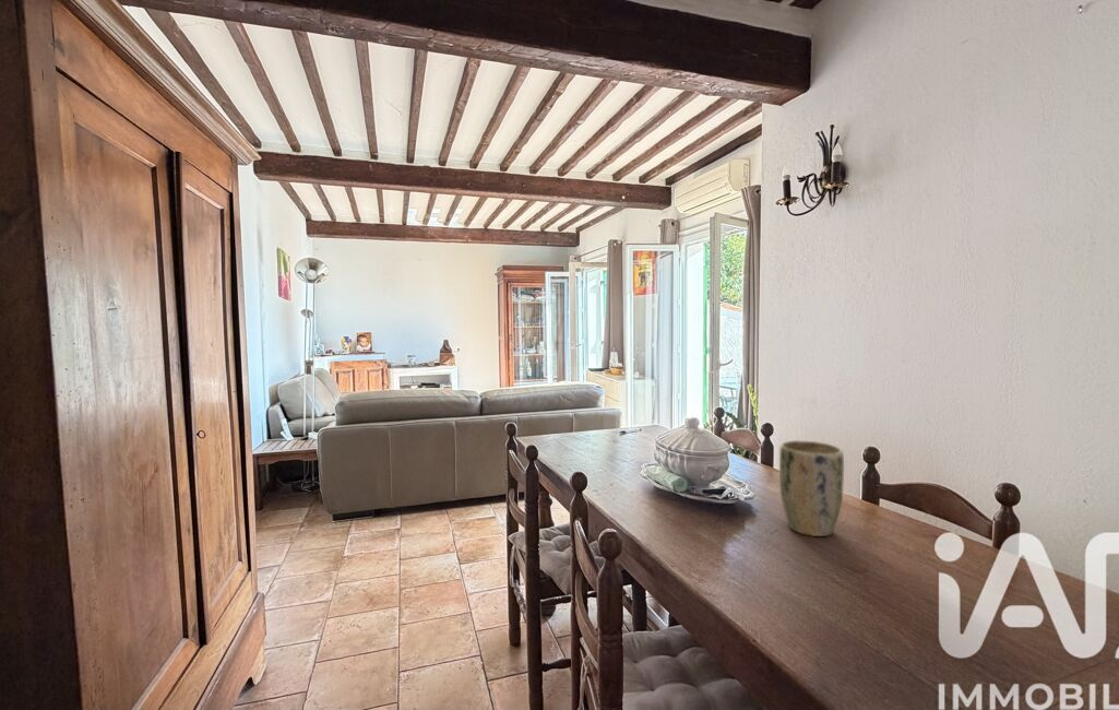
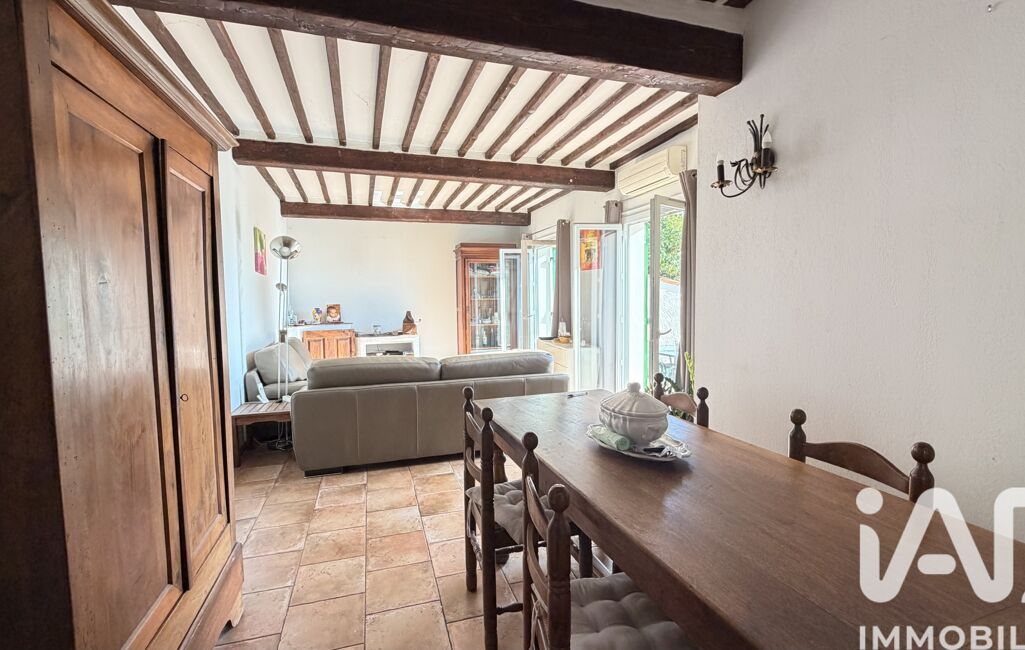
- plant pot [778,439,845,537]
